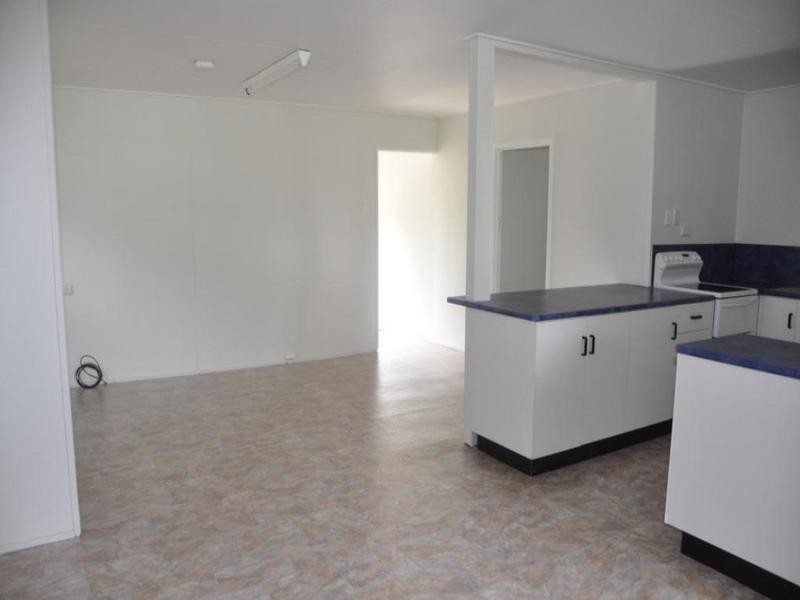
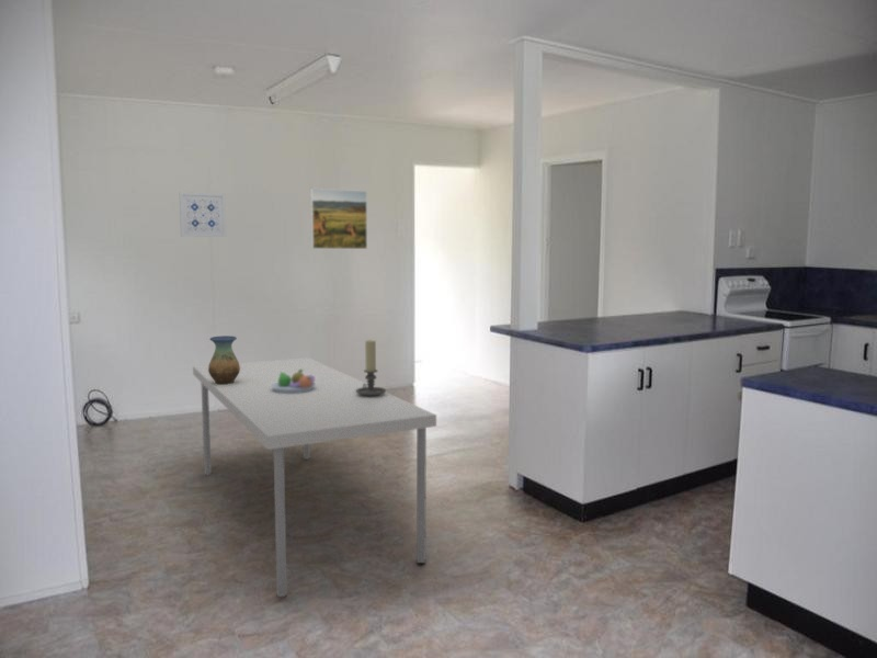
+ fruit bowl [271,370,316,393]
+ dining table [192,356,437,599]
+ vase [207,334,240,385]
+ candle holder [356,339,387,397]
+ wall art [179,191,227,238]
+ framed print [309,188,368,250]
